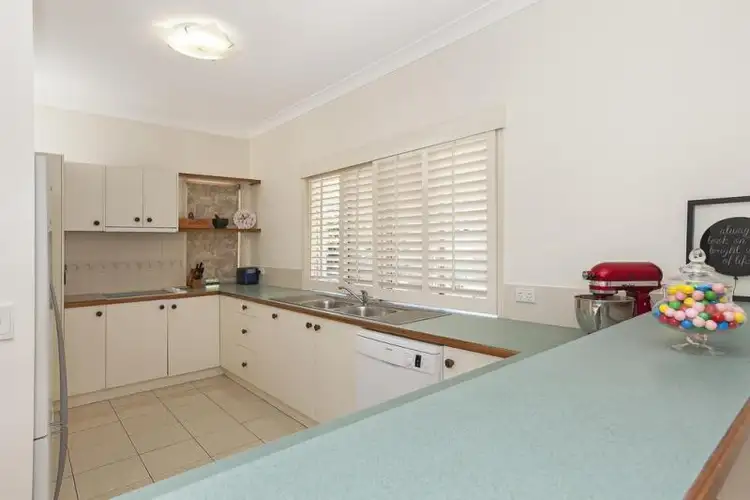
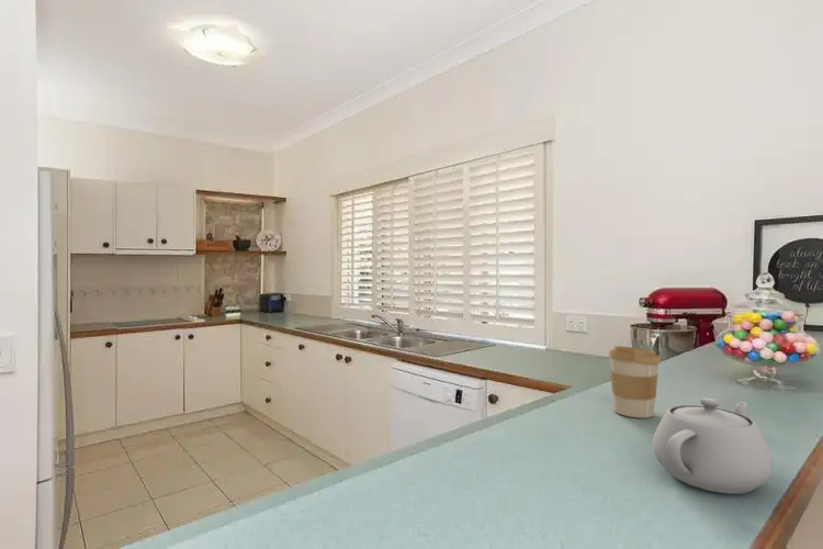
+ coffee cup [607,345,662,418]
+ teapot [652,396,775,495]
